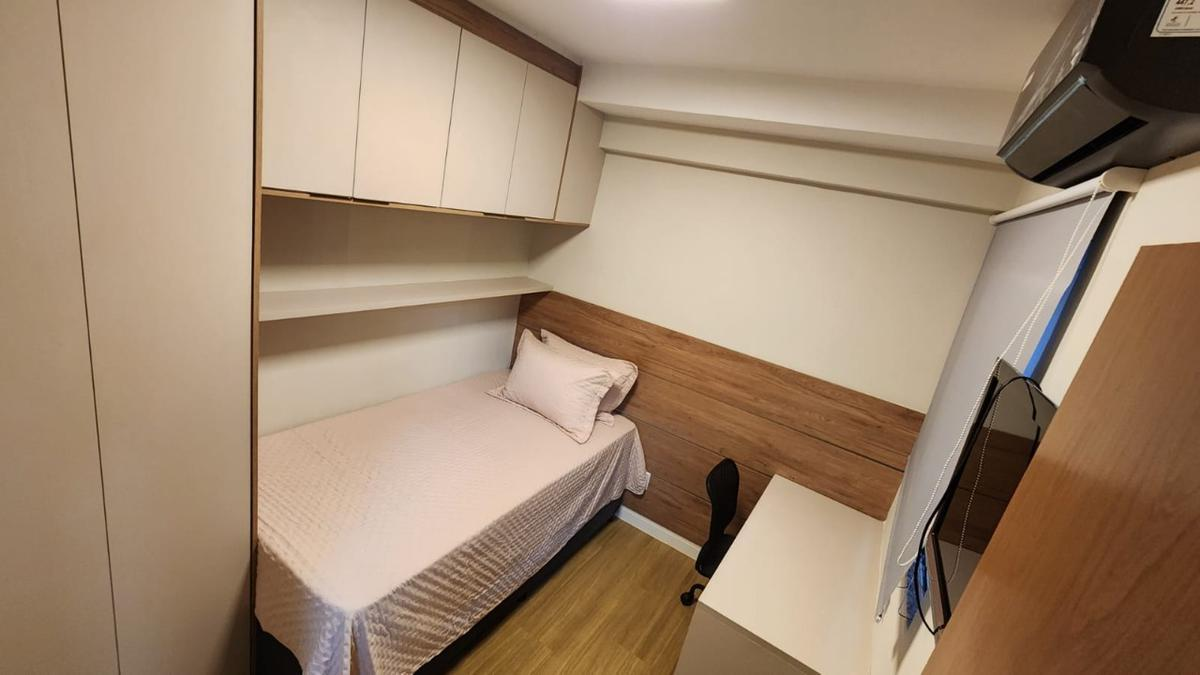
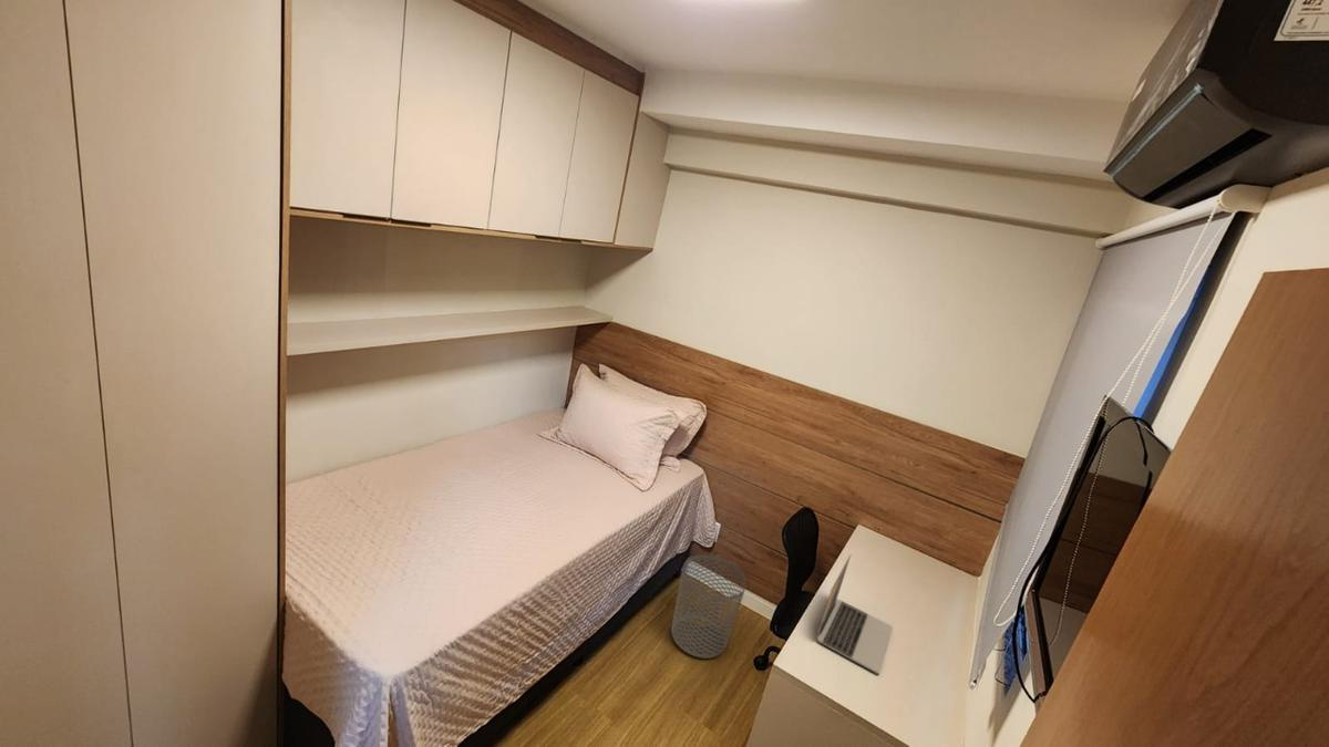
+ waste bin [670,554,748,660]
+ laptop [815,552,894,675]
